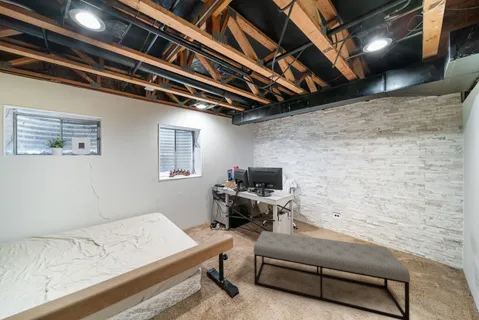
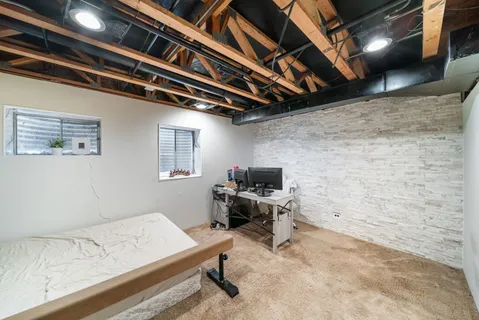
- bench [253,230,411,320]
